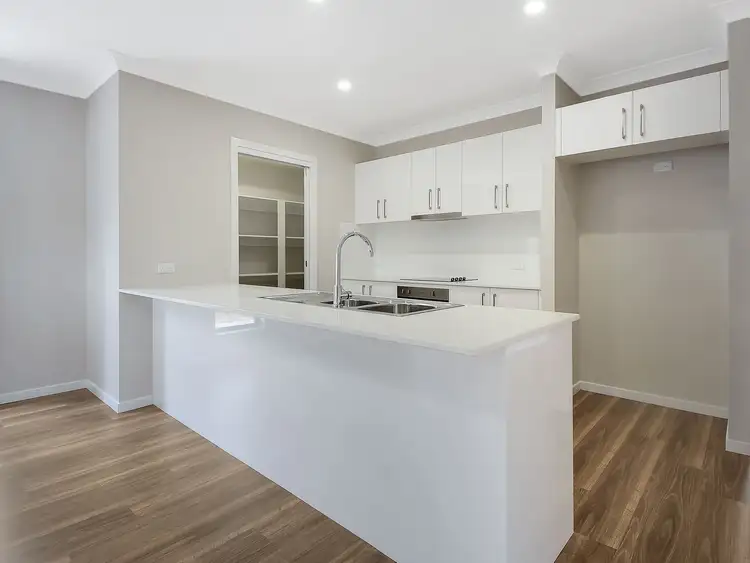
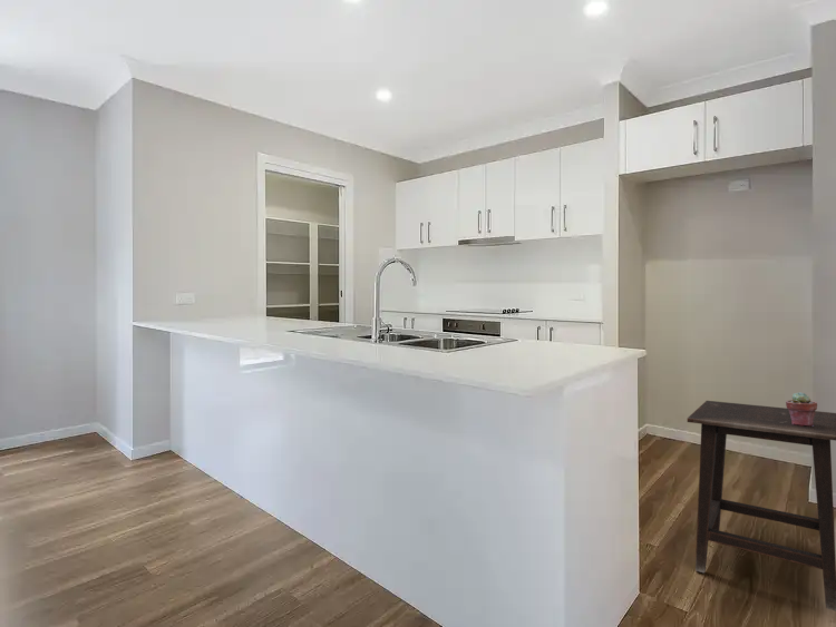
+ side table [687,400,836,611]
+ potted succulent [785,391,818,427]
